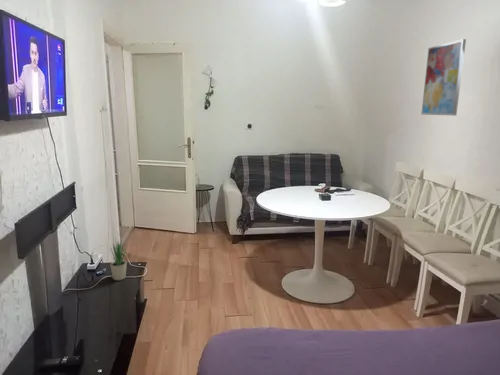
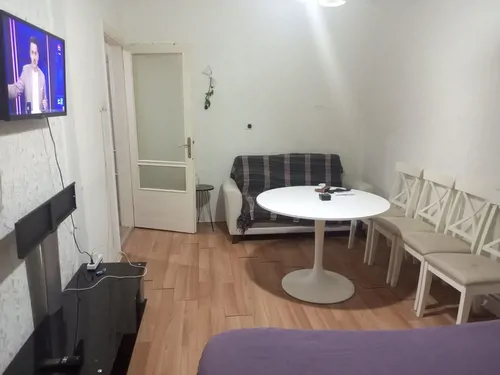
- wall art [420,38,467,117]
- potted plant [109,236,129,281]
